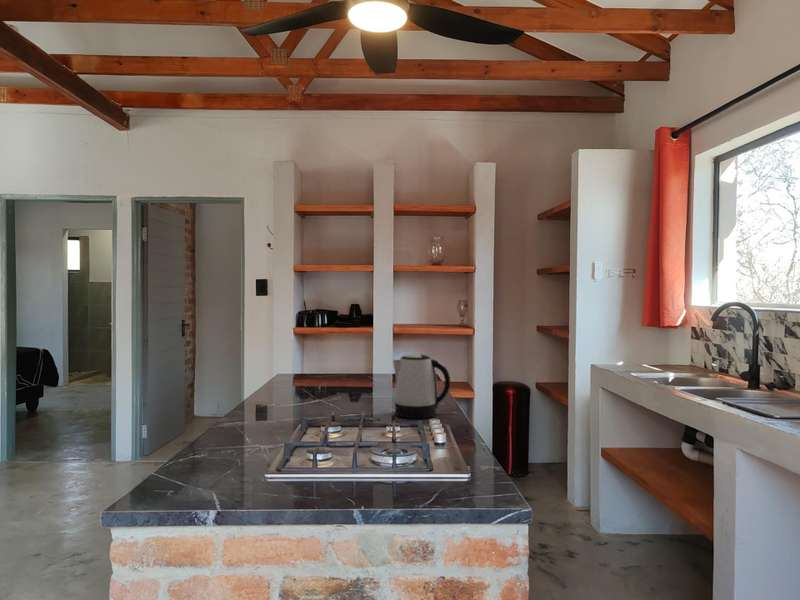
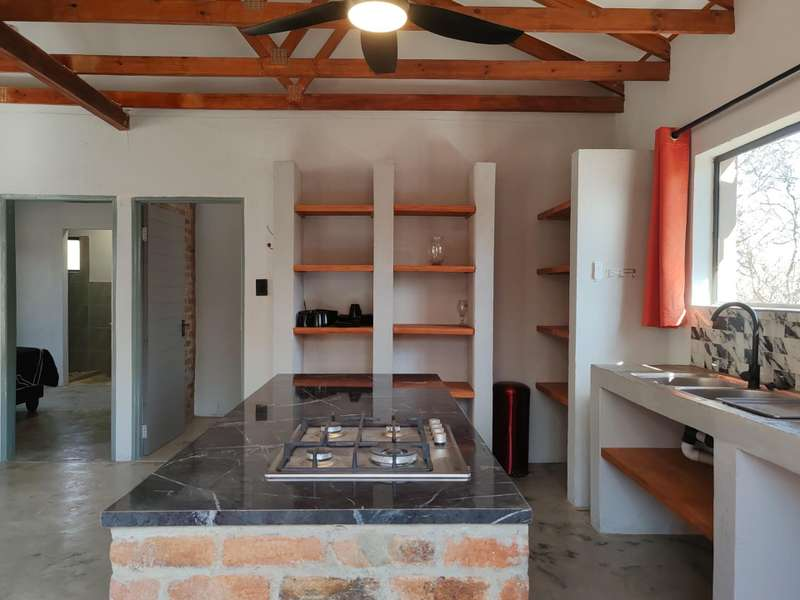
- kettle [392,353,451,419]
